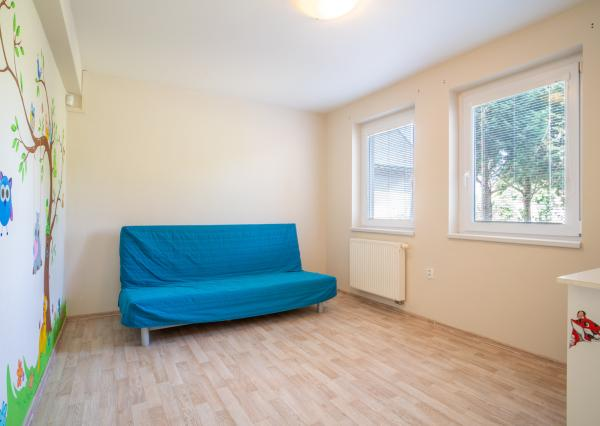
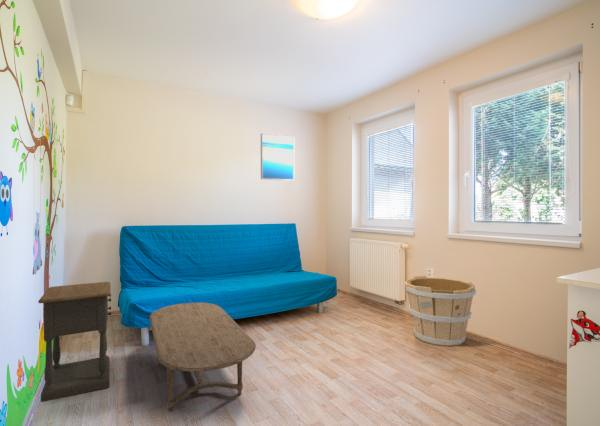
+ wooden bucket [404,275,477,348]
+ wall art [260,132,296,182]
+ coffee table [148,302,257,413]
+ nightstand [37,281,112,403]
